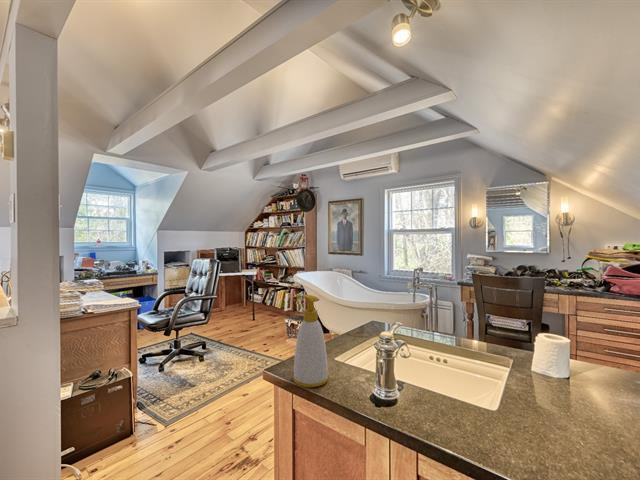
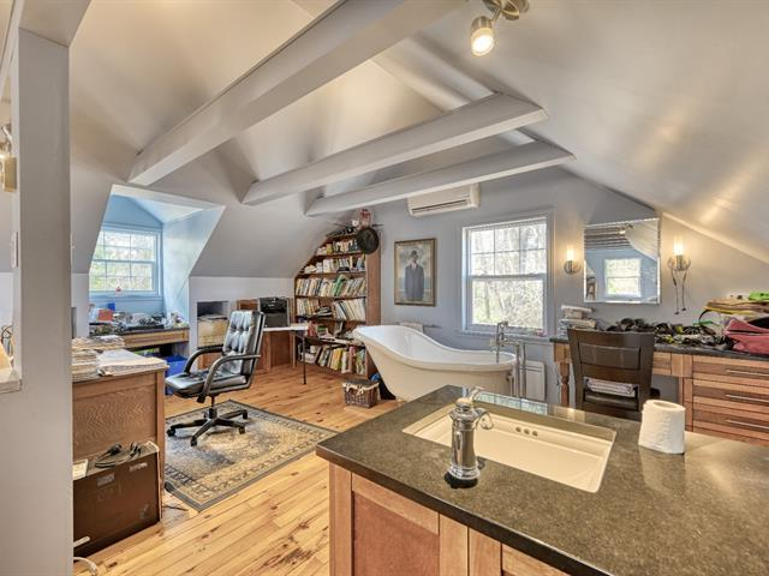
- soap bottle [292,294,330,388]
